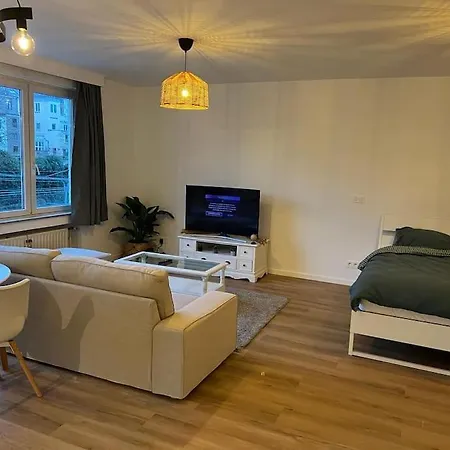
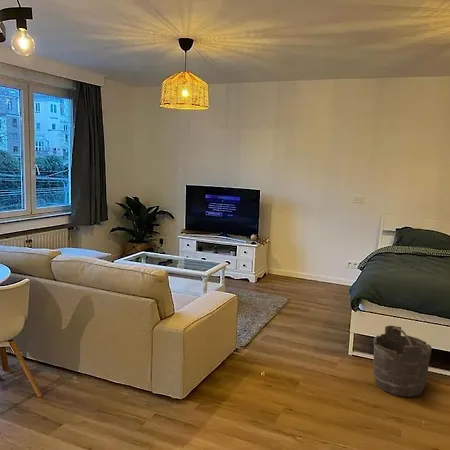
+ bucket [372,325,433,398]
